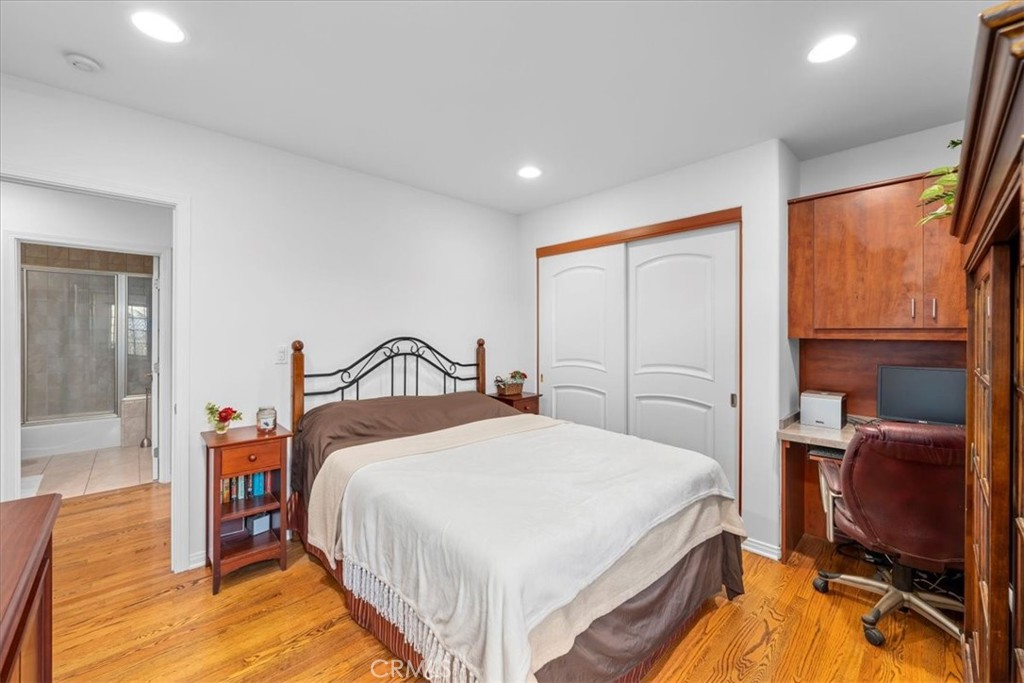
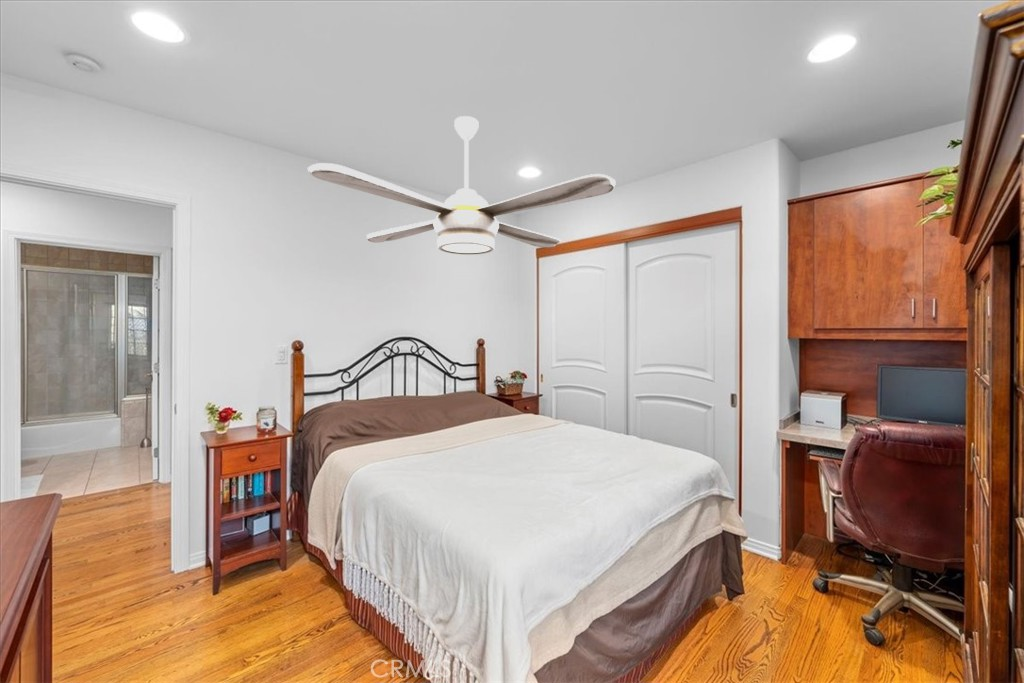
+ ceiling fan [307,115,616,256]
